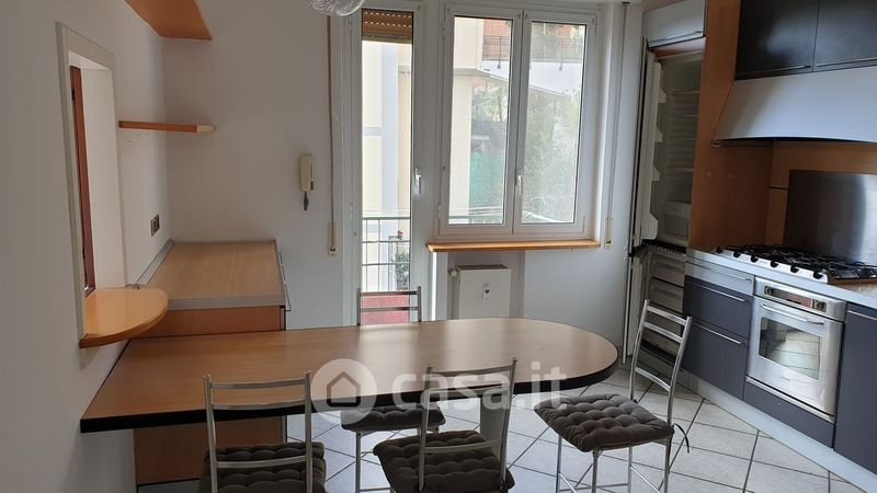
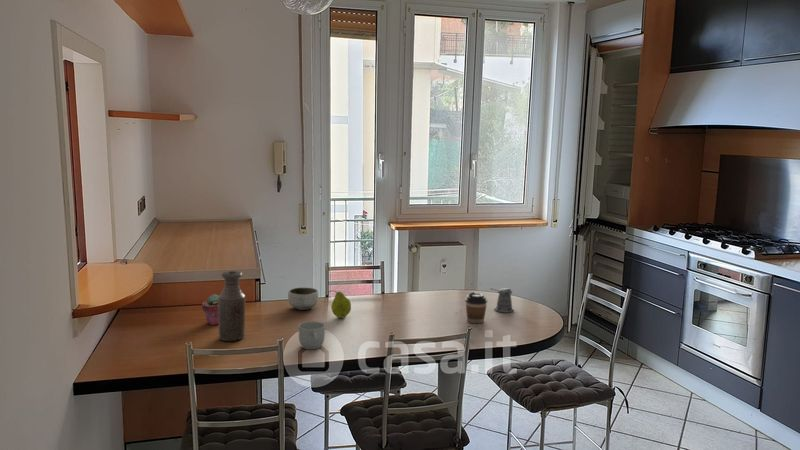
+ mug [297,320,326,350]
+ bottle [218,270,246,342]
+ fruit [327,289,352,319]
+ bowl [287,286,319,311]
+ potted succulent [201,293,219,326]
+ pepper shaker [489,287,515,313]
+ coffee cup [464,290,488,324]
